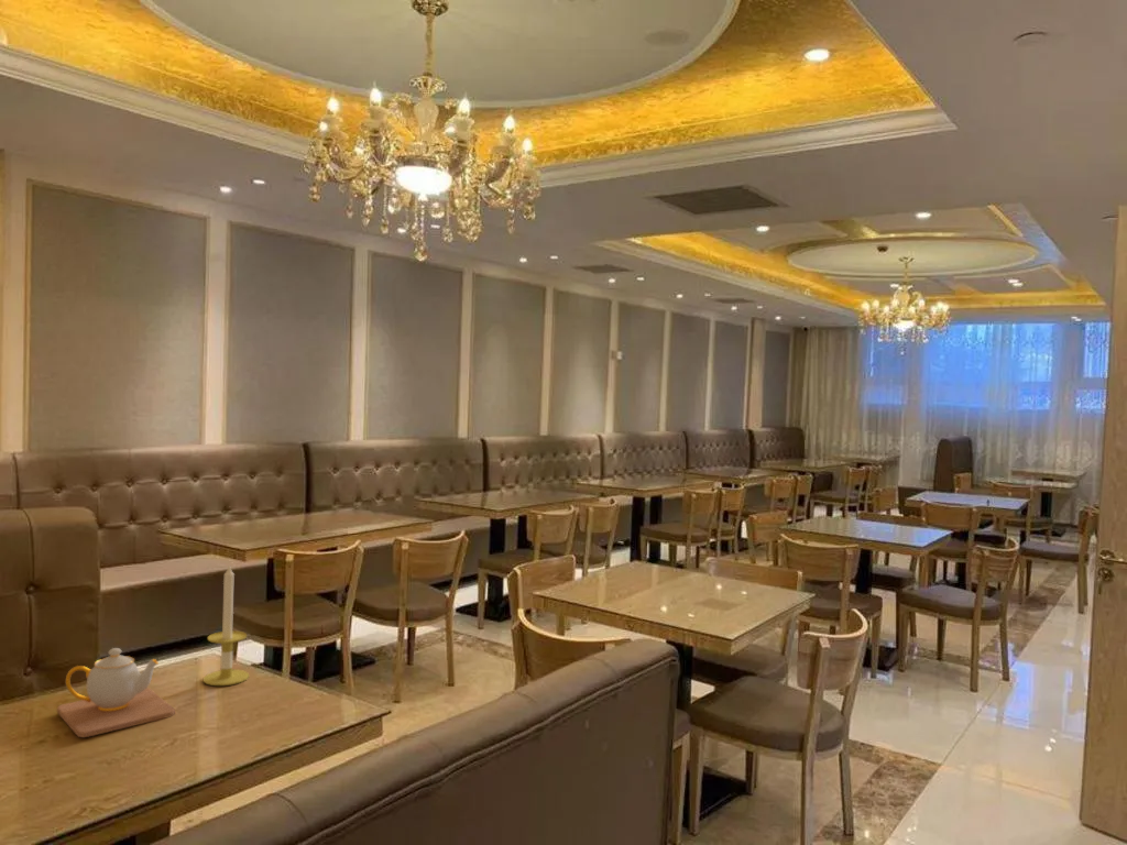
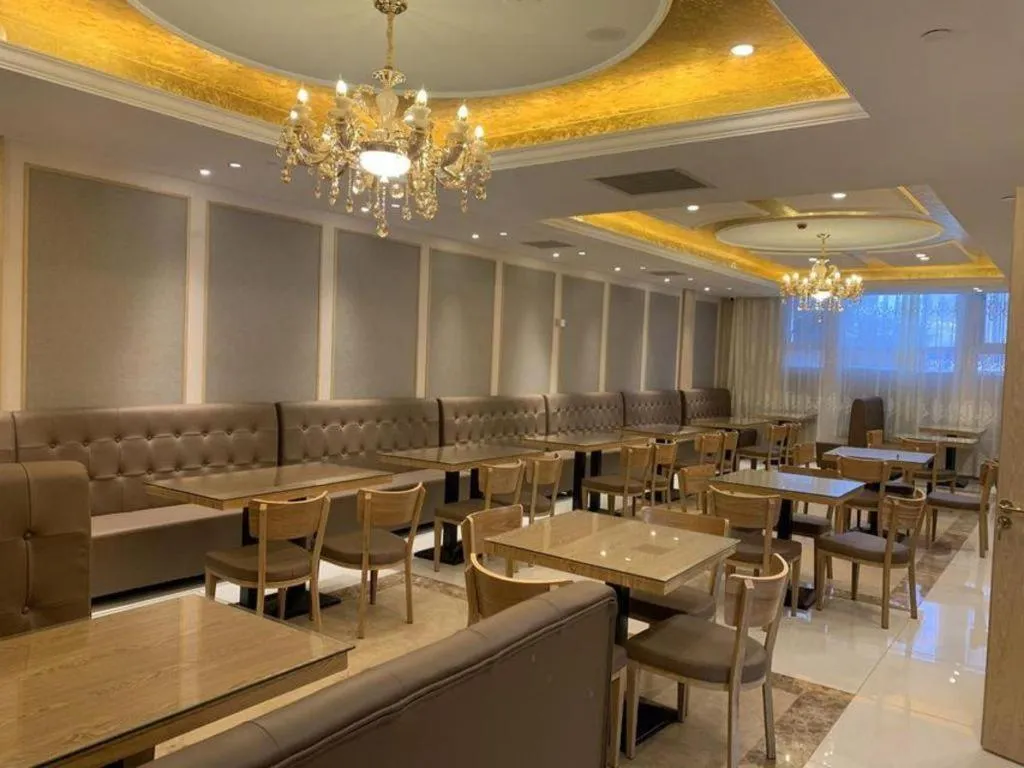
- candle [203,562,250,687]
- teapot [56,647,176,738]
